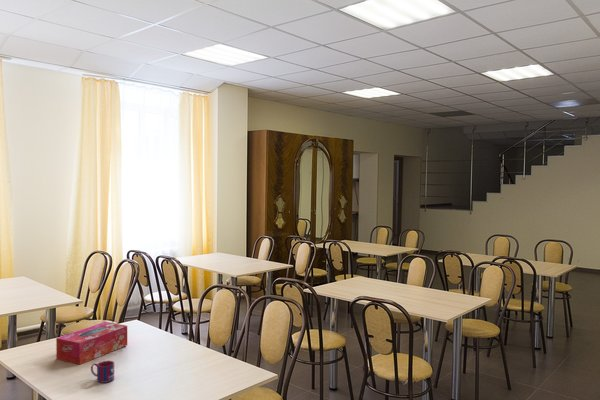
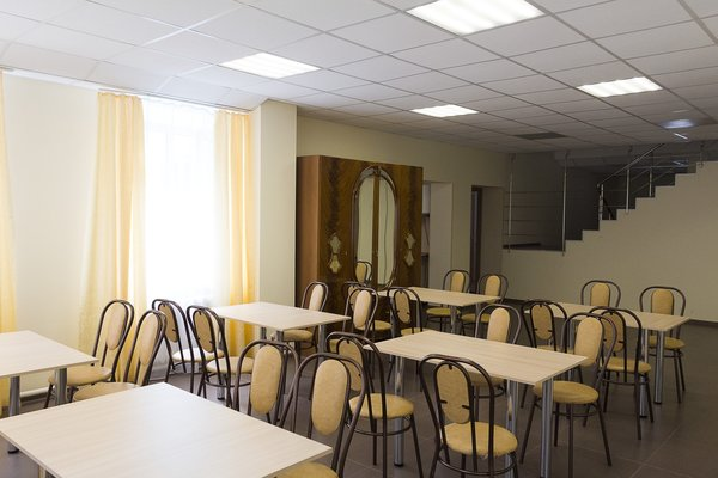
- tissue box [55,321,128,366]
- mug [90,360,115,384]
